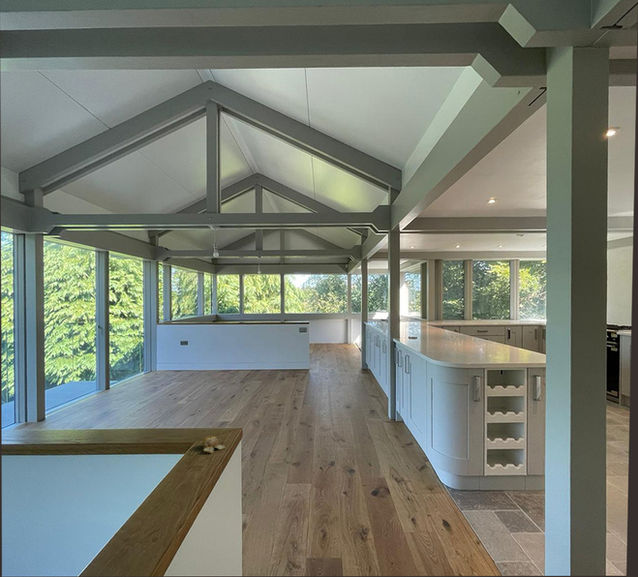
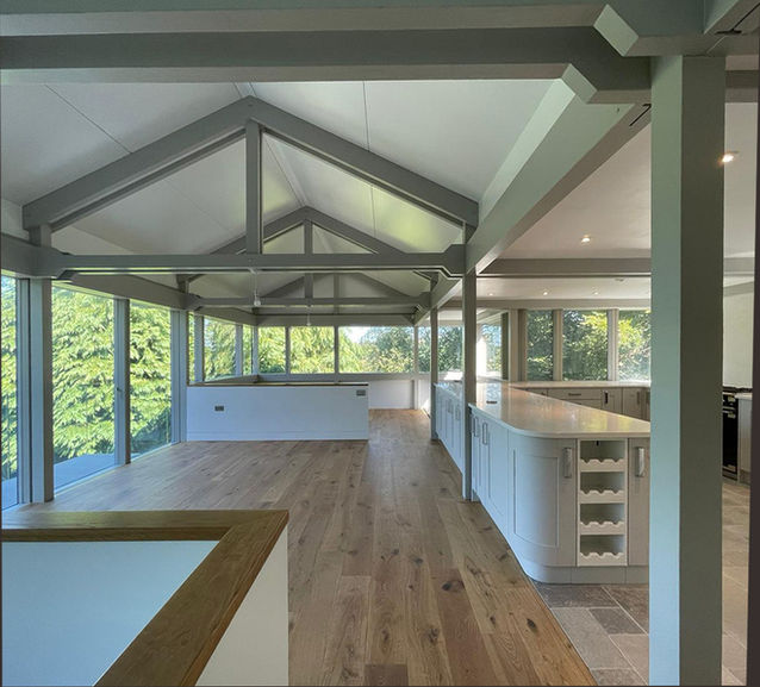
- fruit [202,435,226,454]
